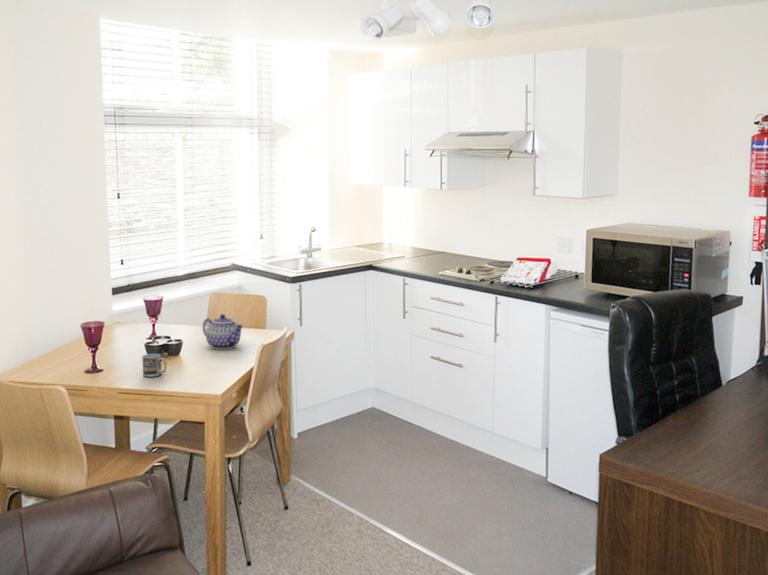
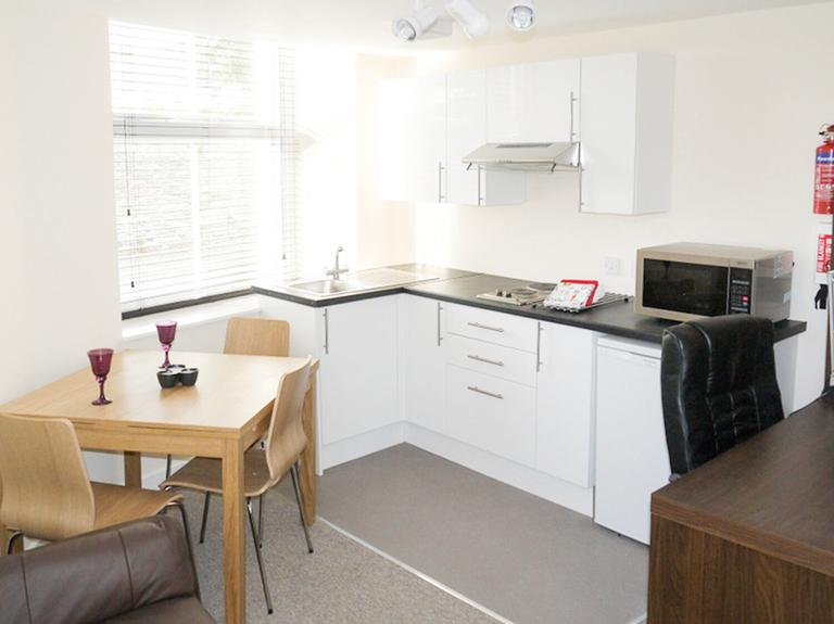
- teapot [202,313,245,350]
- cup [141,353,167,378]
